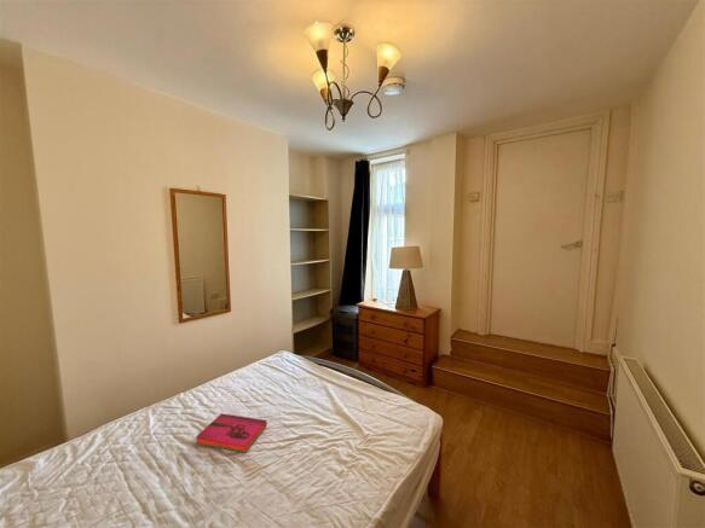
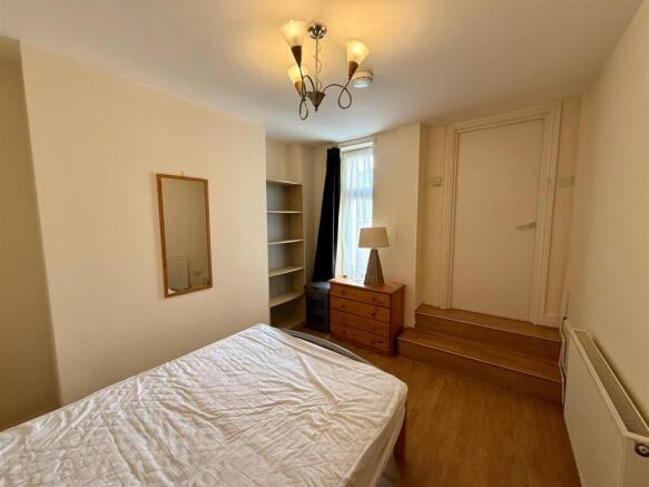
- hardback book [195,412,267,453]
